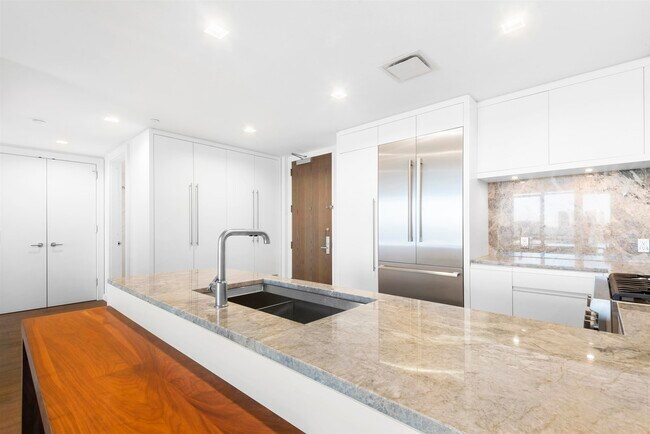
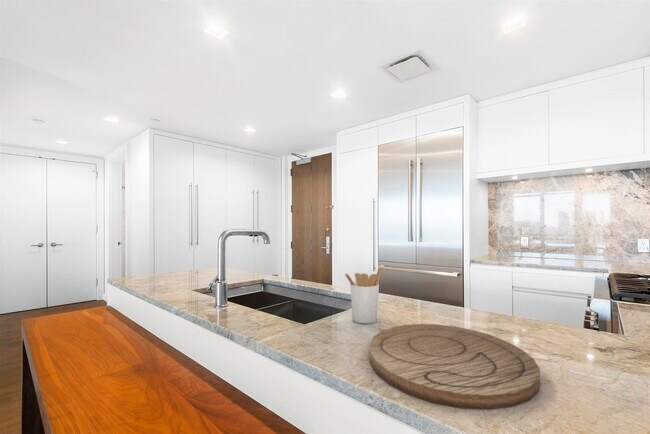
+ utensil holder [344,265,382,324]
+ cutting board [368,323,541,411]
